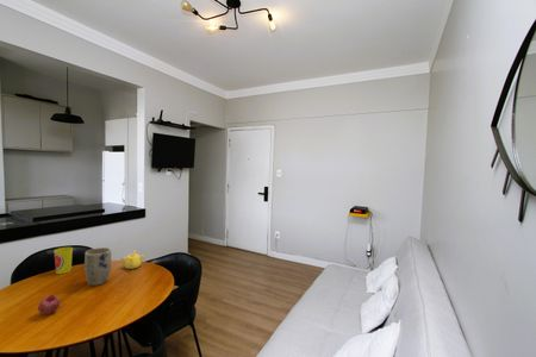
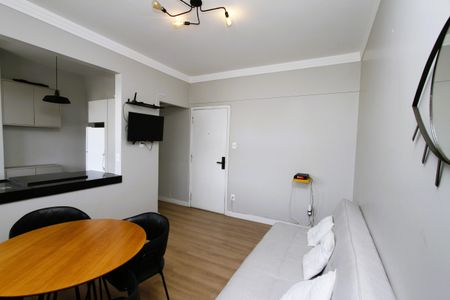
- cup [52,246,74,275]
- teapot [119,249,145,270]
- fruit [37,294,62,315]
- plant pot [83,246,112,287]
